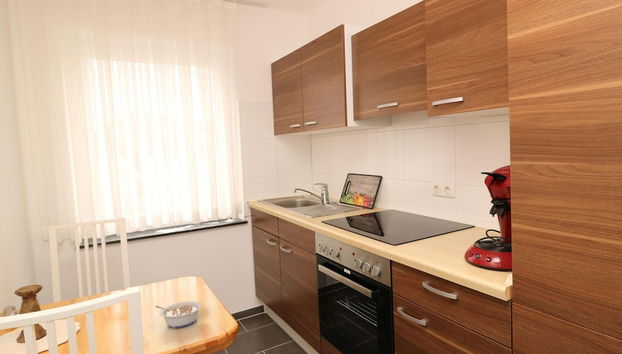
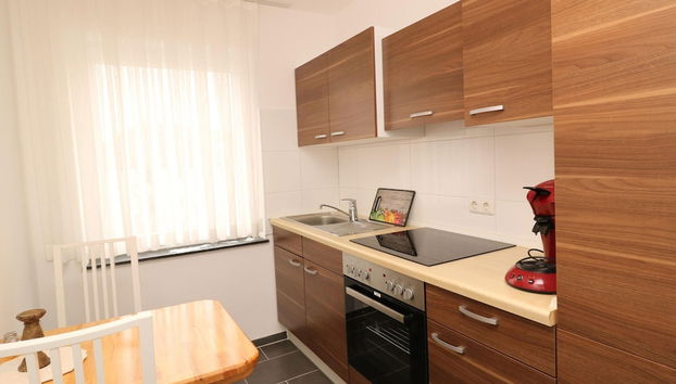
- legume [154,300,203,329]
